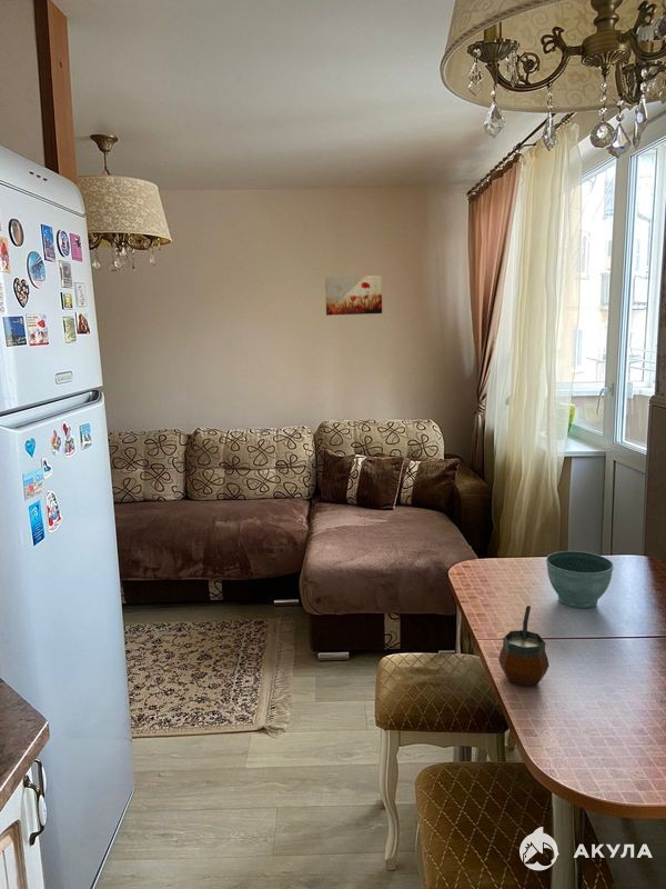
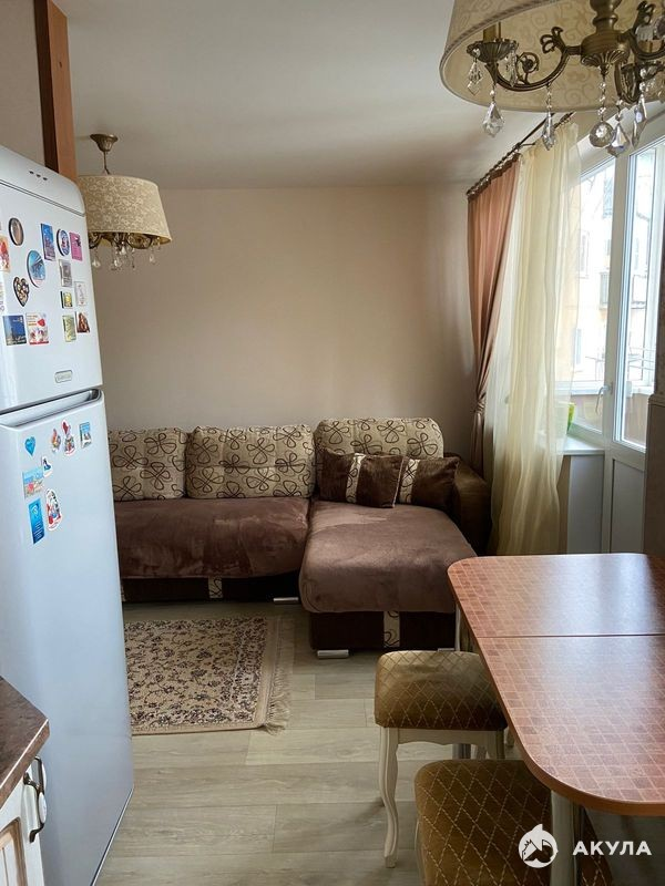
- flower pot [545,550,615,609]
- wall art [324,274,383,317]
- gourd [497,605,551,688]
